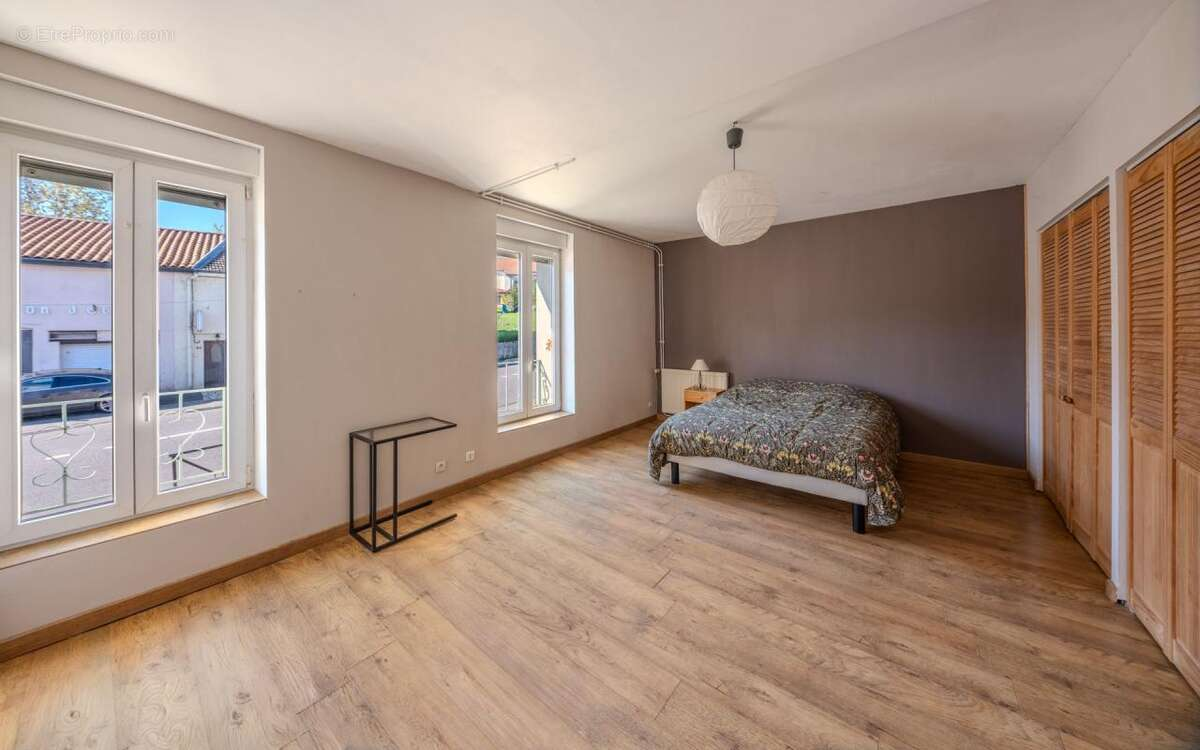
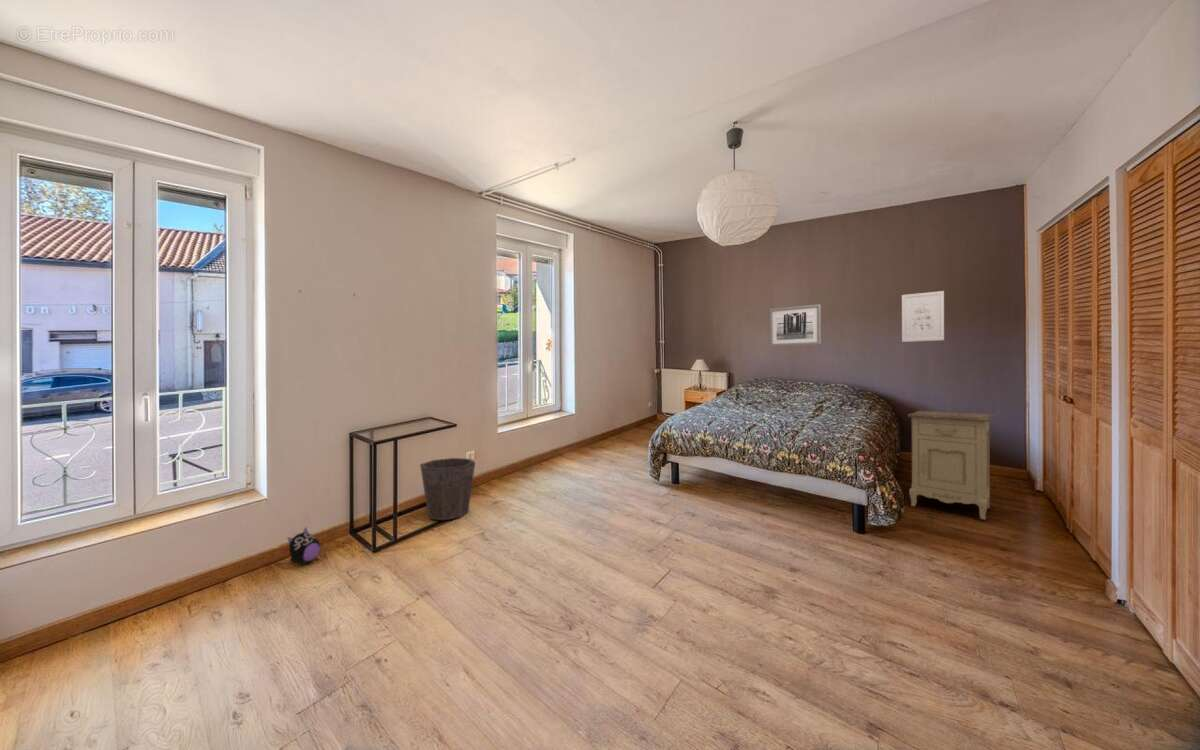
+ wall art [901,290,945,343]
+ nightstand [907,410,995,520]
+ waste bin [419,457,476,521]
+ plush toy [286,526,321,565]
+ wall art [769,303,822,348]
